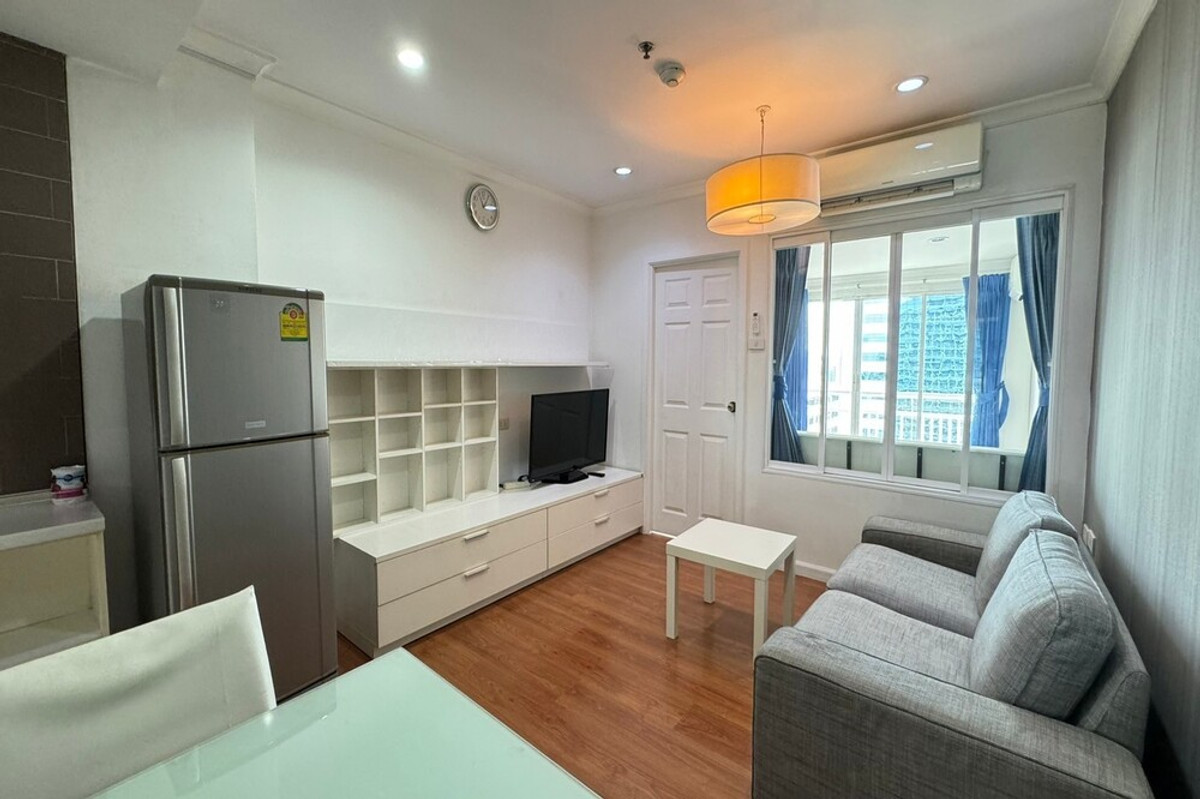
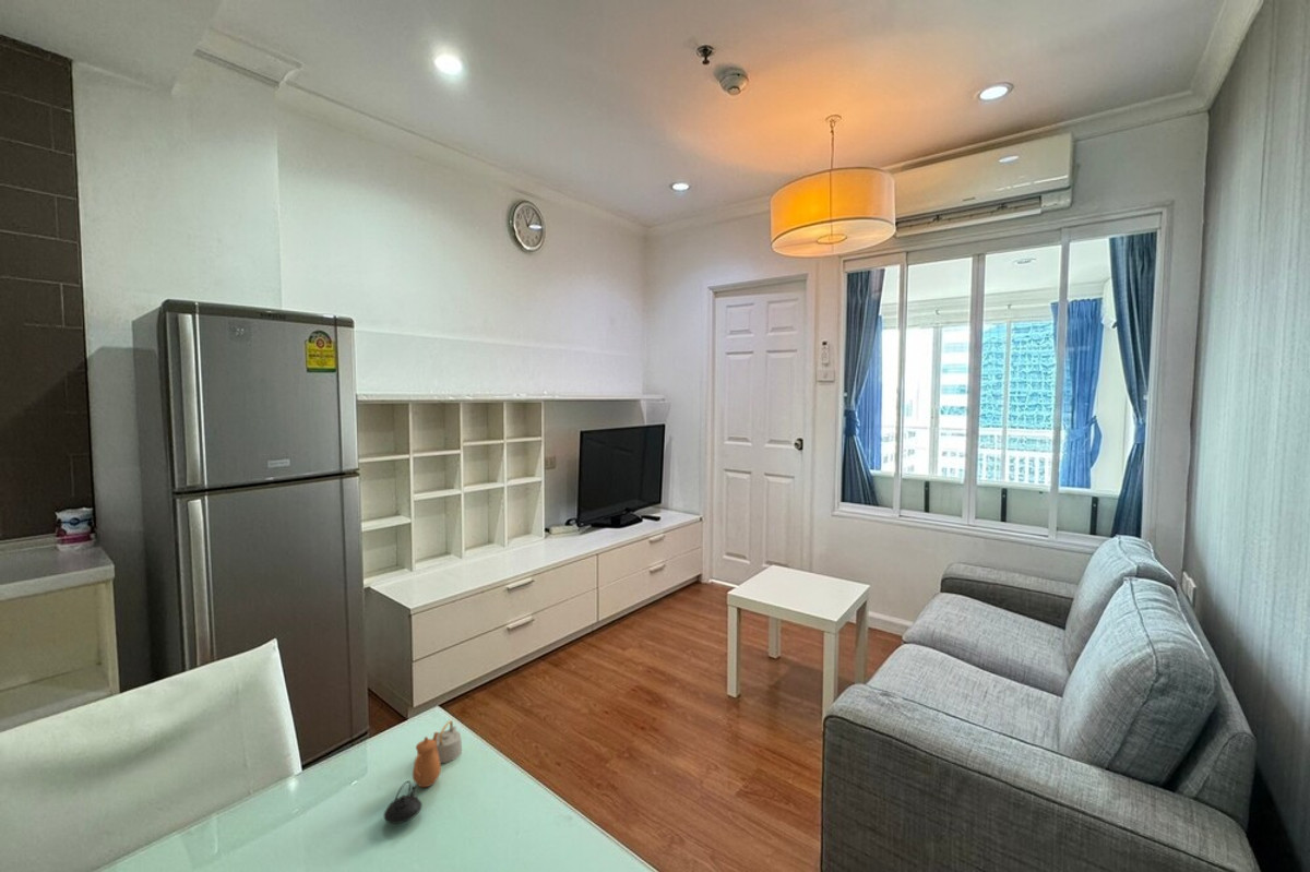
+ teapot [383,719,463,824]
